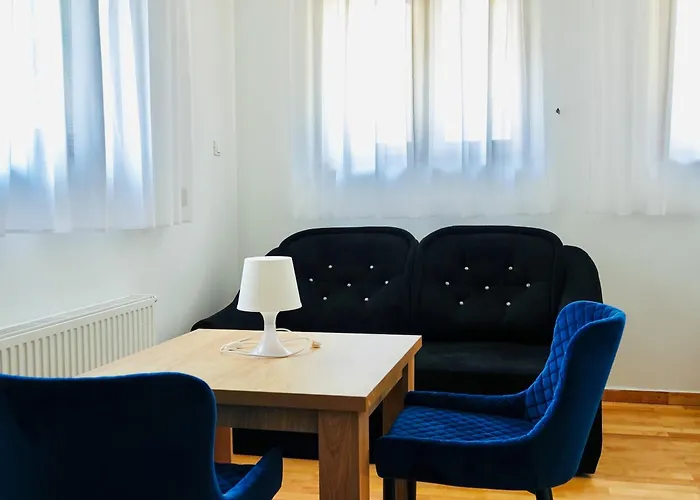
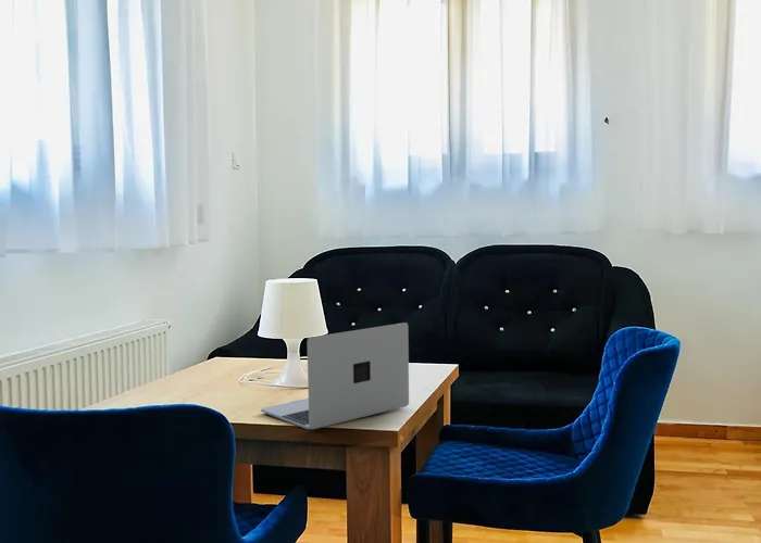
+ laptop [260,321,410,430]
